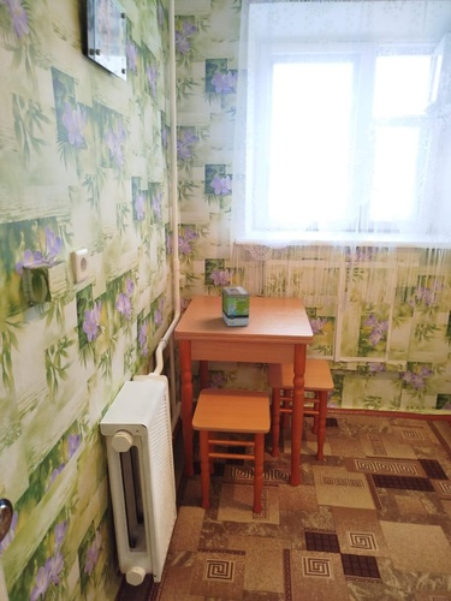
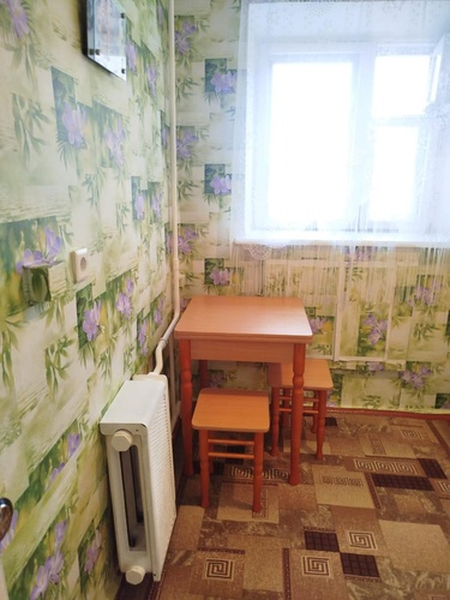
- tea box [221,285,251,327]
